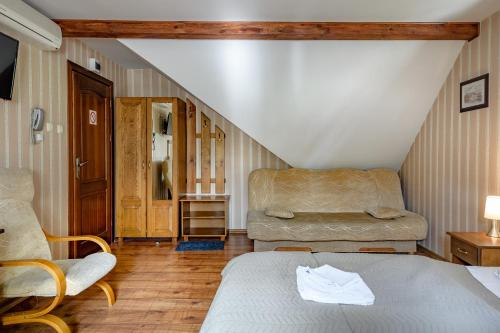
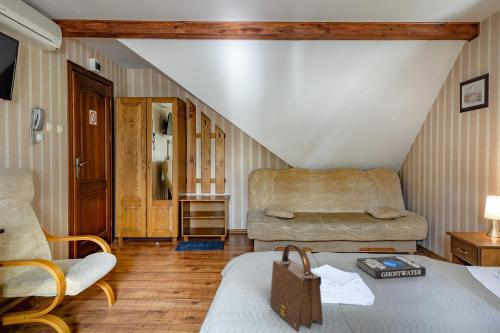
+ handbag [269,243,324,333]
+ book [356,255,427,280]
